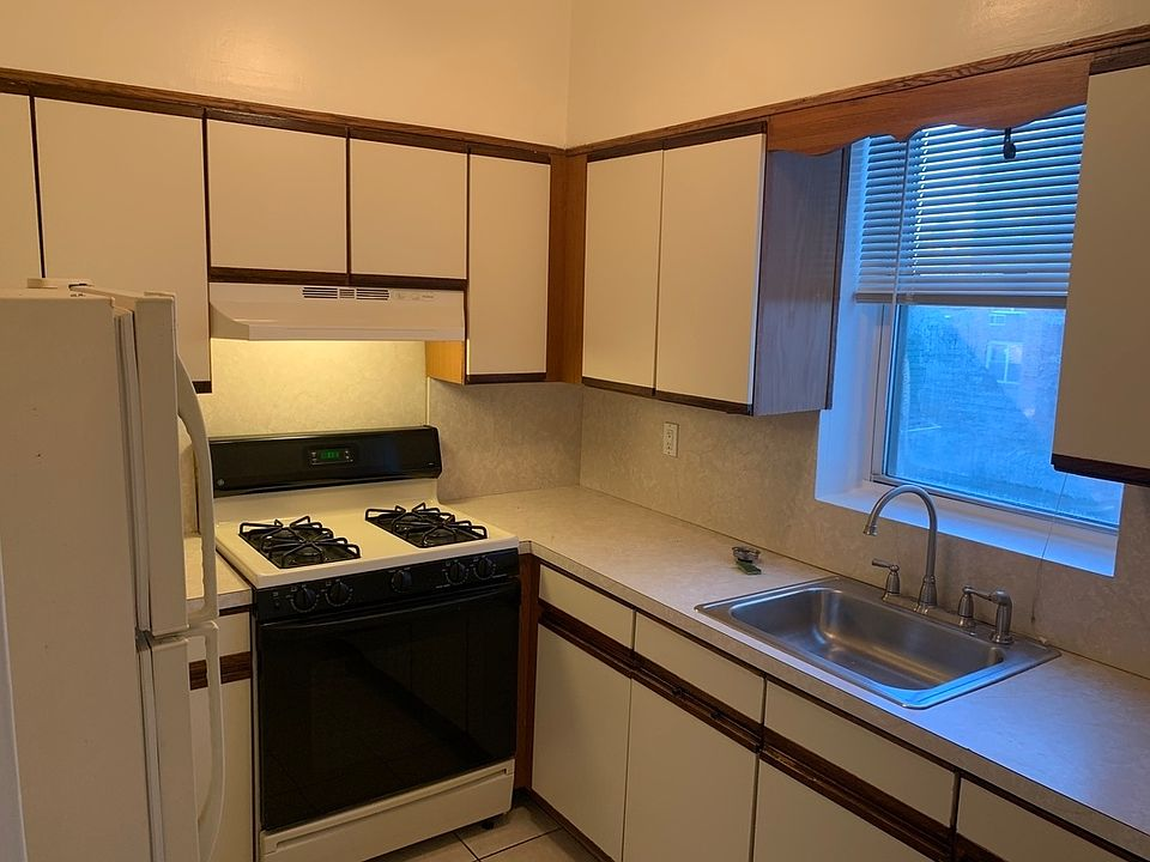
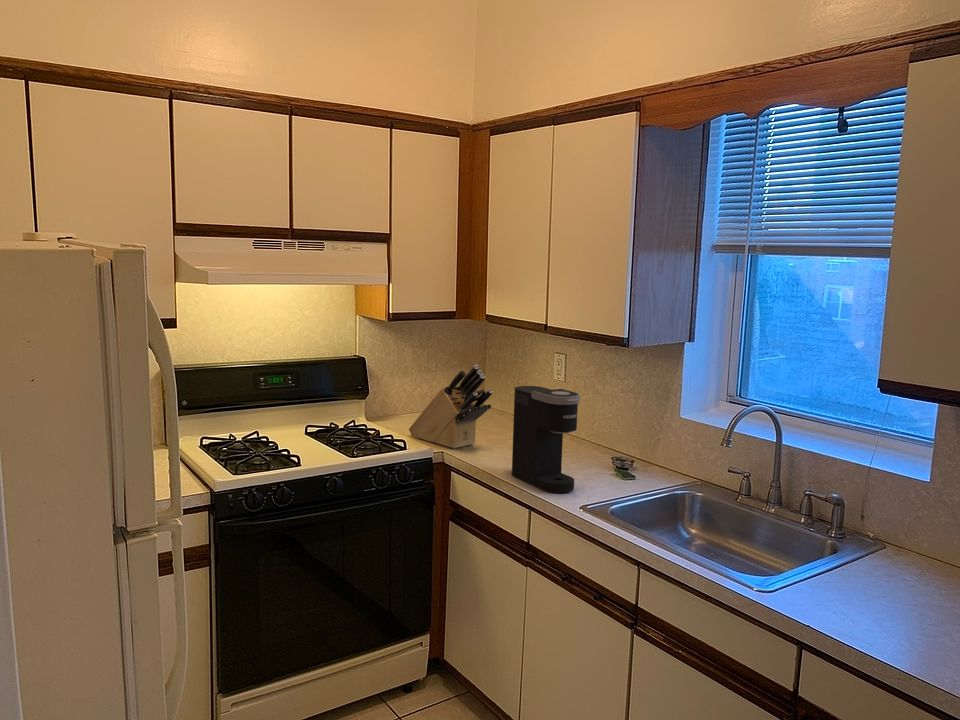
+ coffee maker [511,385,581,494]
+ knife block [408,364,494,449]
